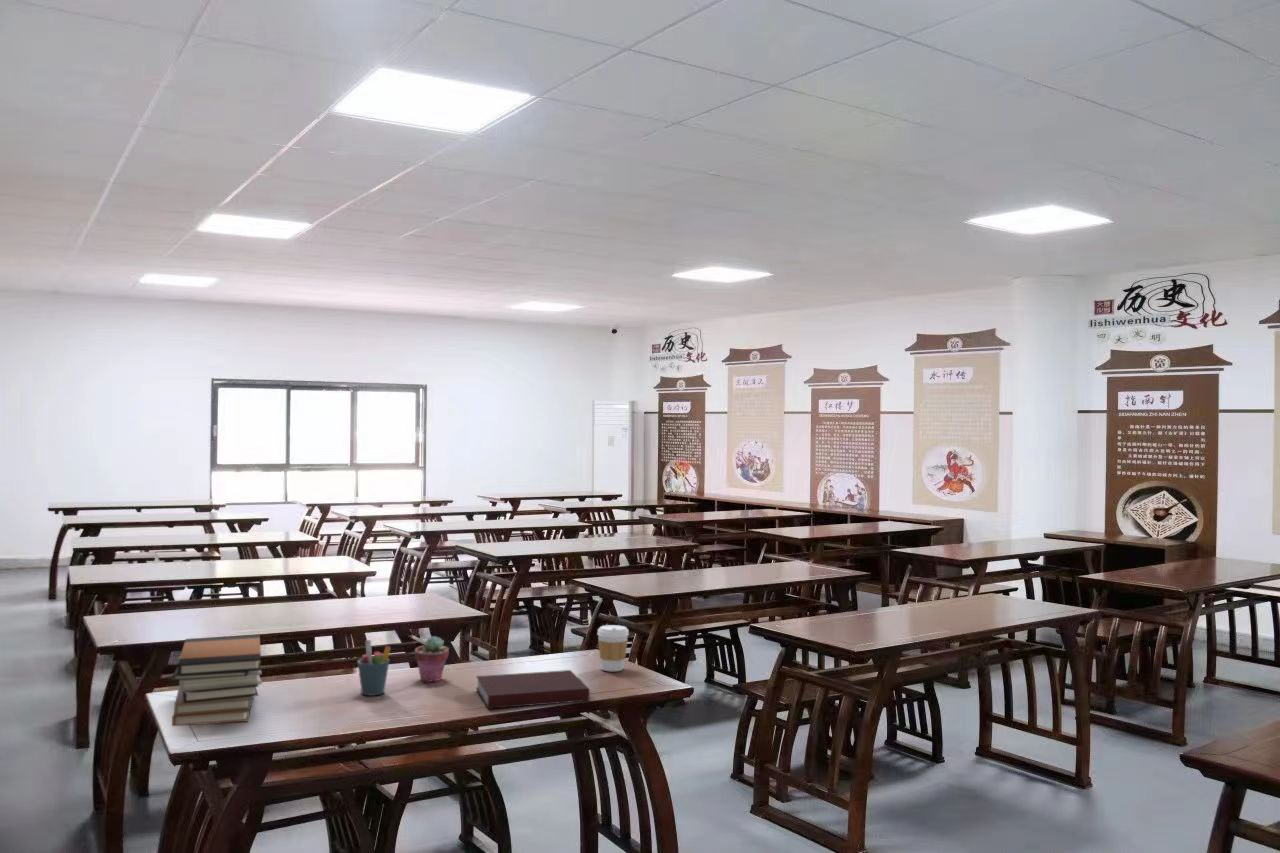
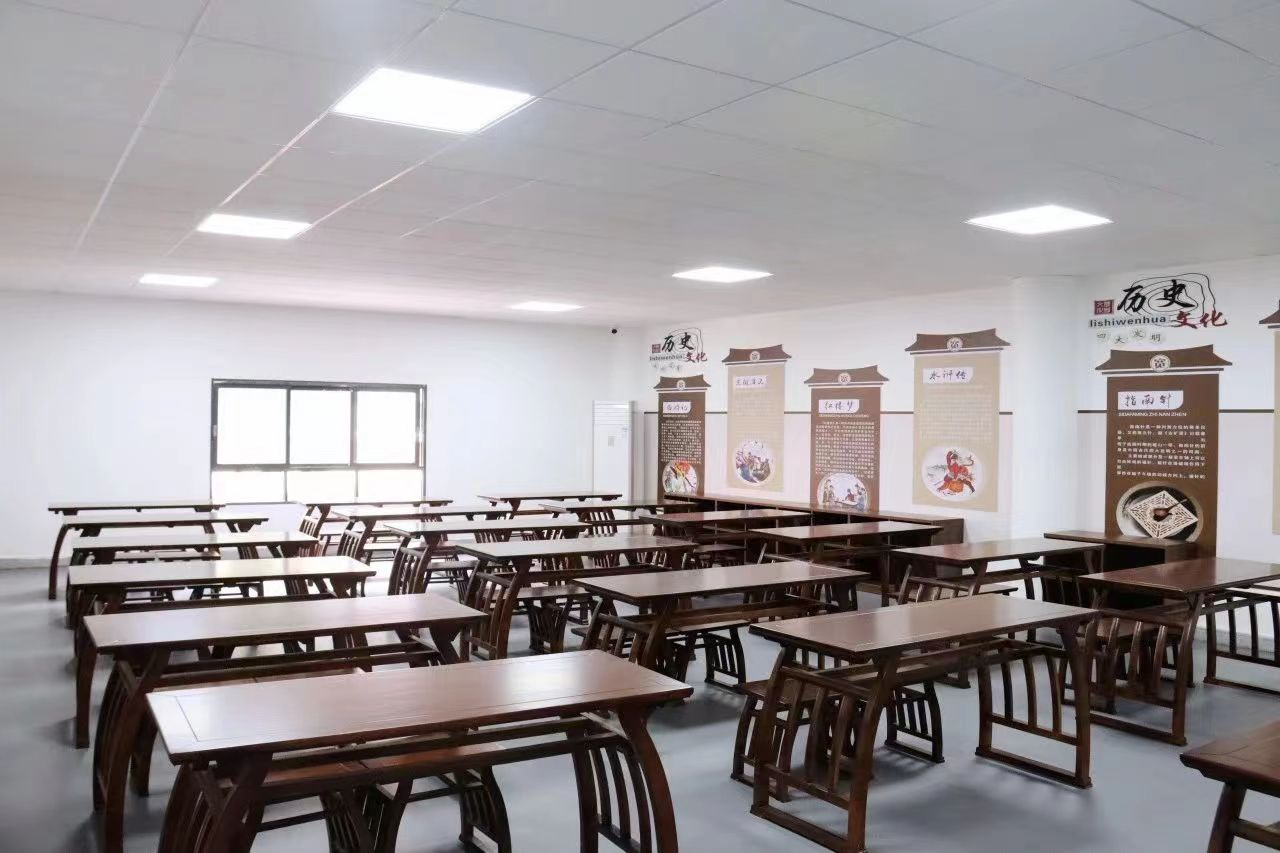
- book stack [171,633,263,727]
- notebook [475,669,591,710]
- coffee cup [597,624,630,673]
- potted succulent [414,635,450,684]
- pen holder [356,639,392,696]
